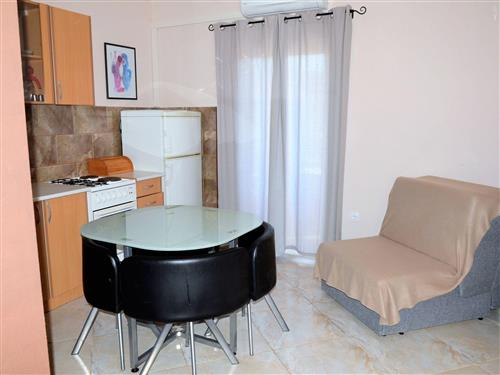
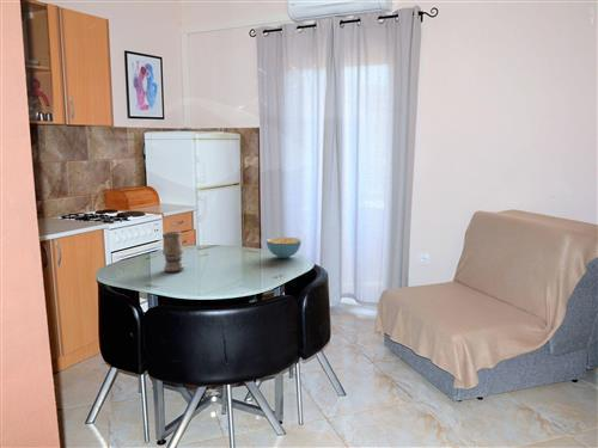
+ vase [161,231,185,272]
+ cereal bowl [266,237,303,259]
